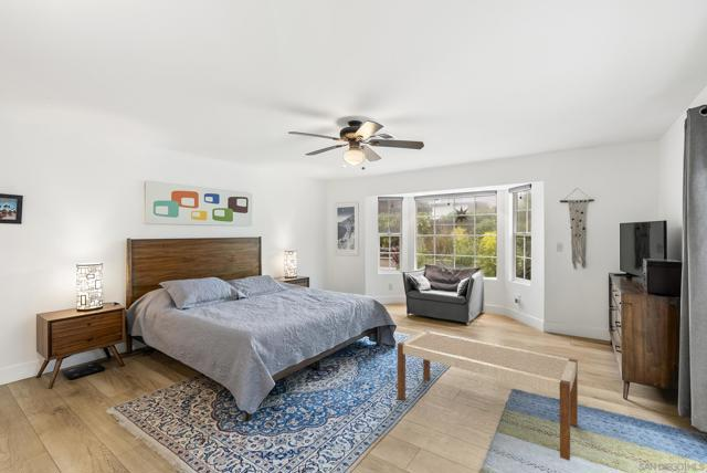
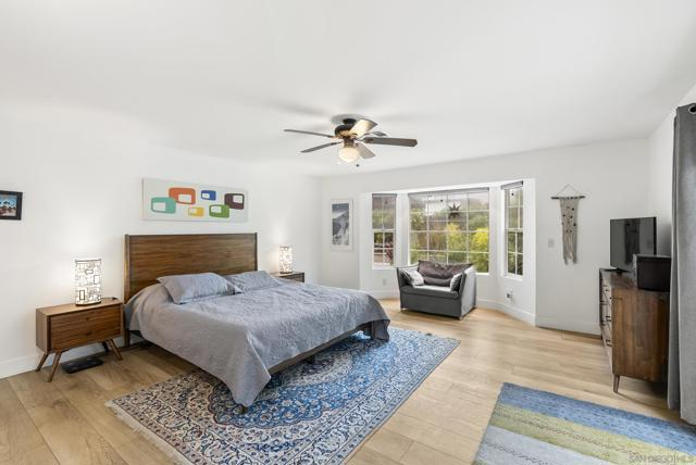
- bench [397,329,579,462]
